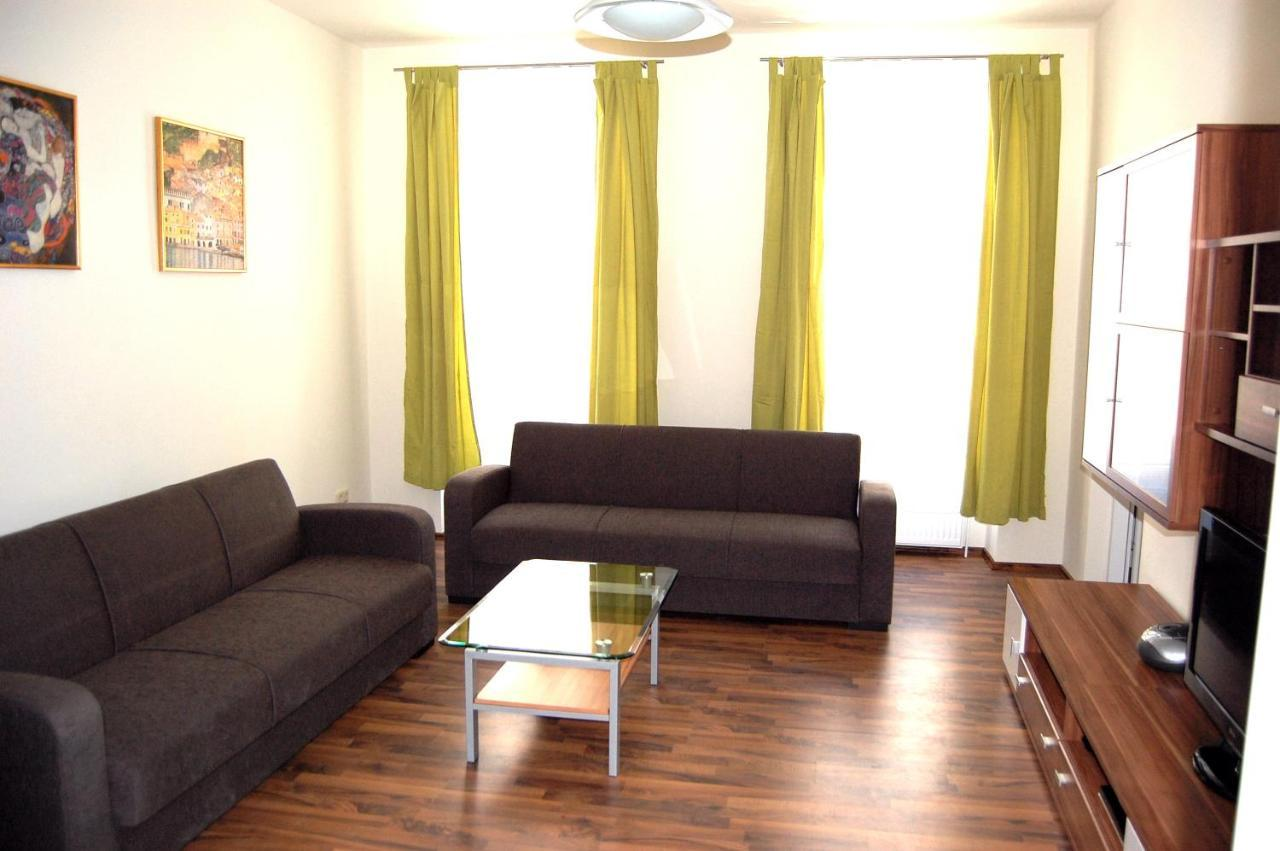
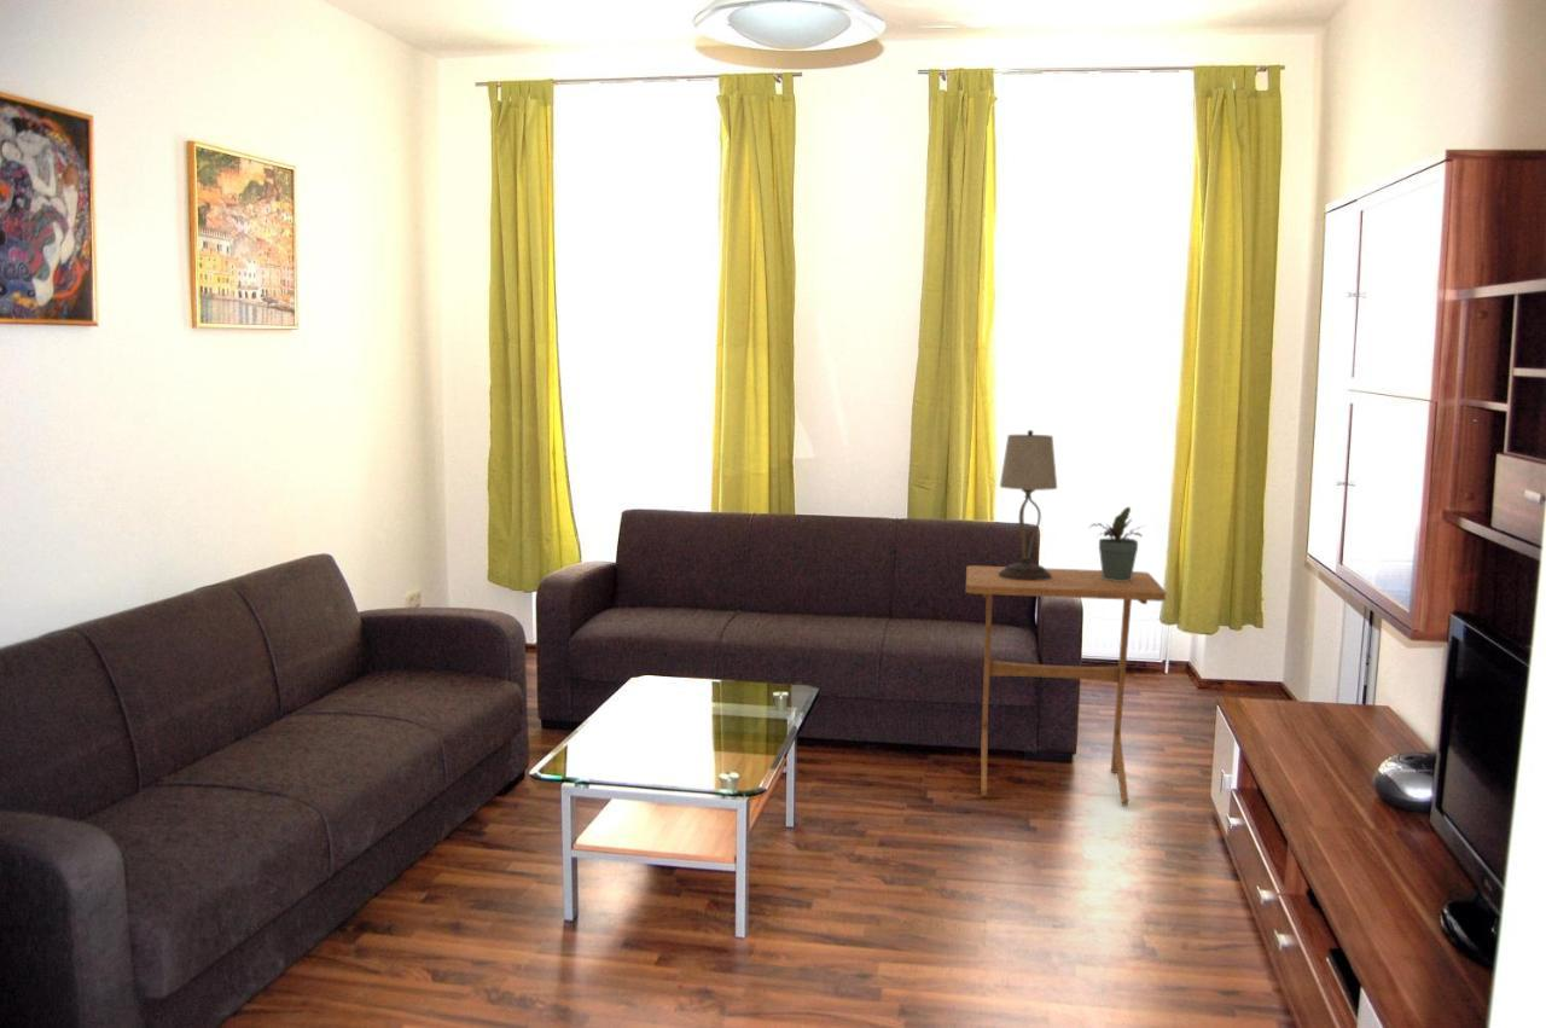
+ table lamp [999,429,1058,581]
+ potted plant [1088,506,1146,581]
+ side table [965,564,1167,807]
